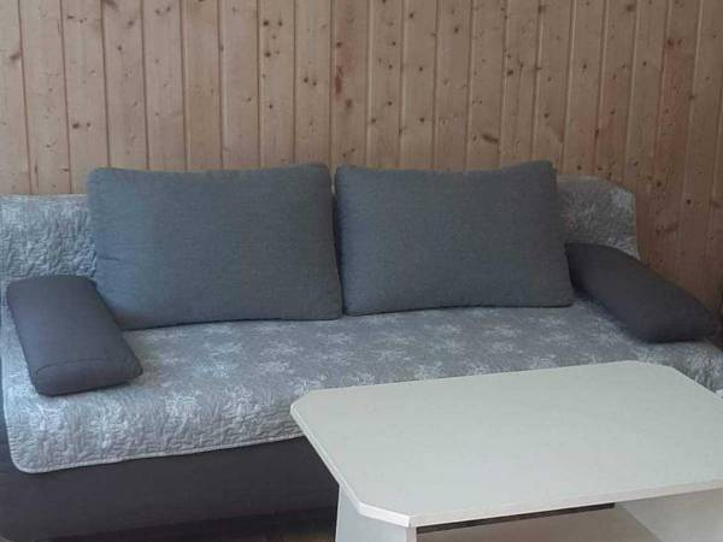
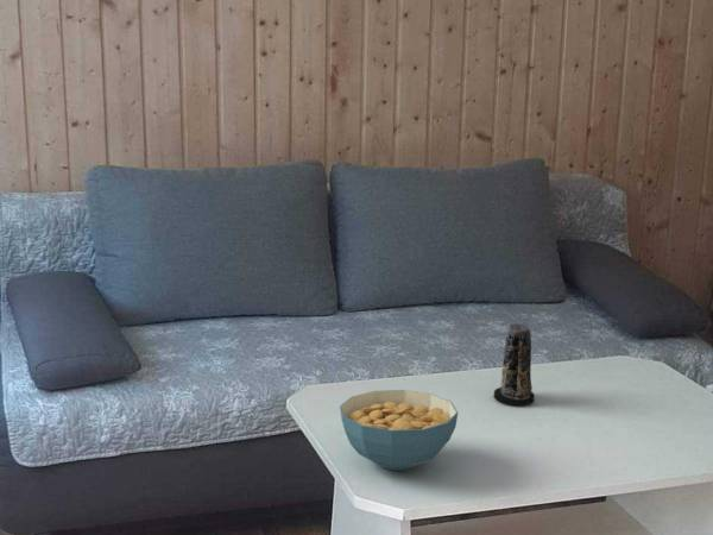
+ candle [493,322,536,407]
+ cereal bowl [339,389,459,471]
